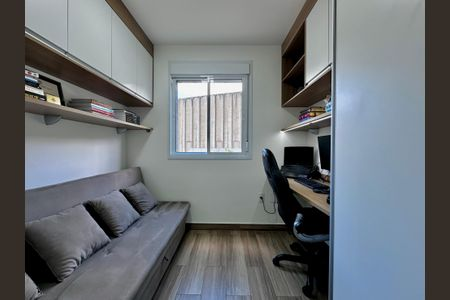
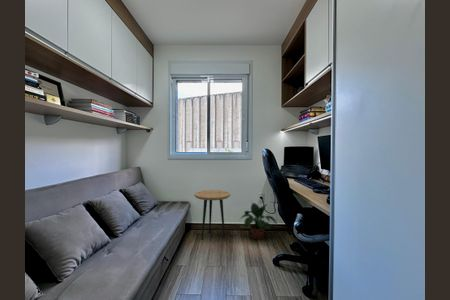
+ side table [193,189,231,241]
+ potted plant [239,200,278,240]
